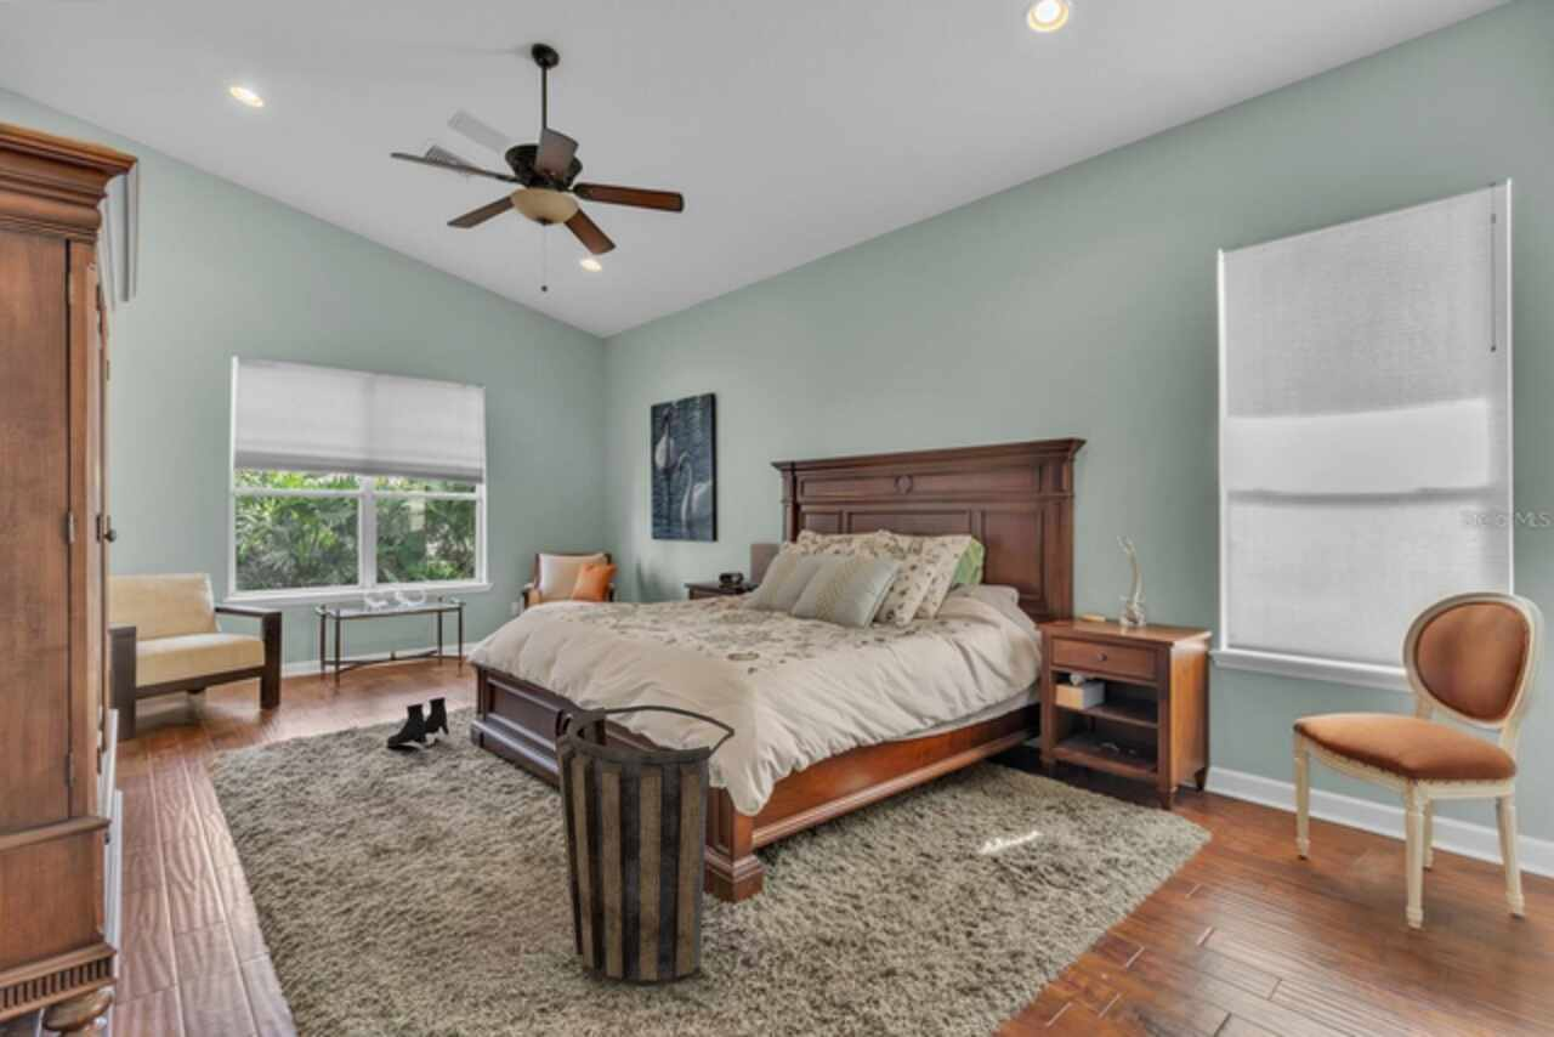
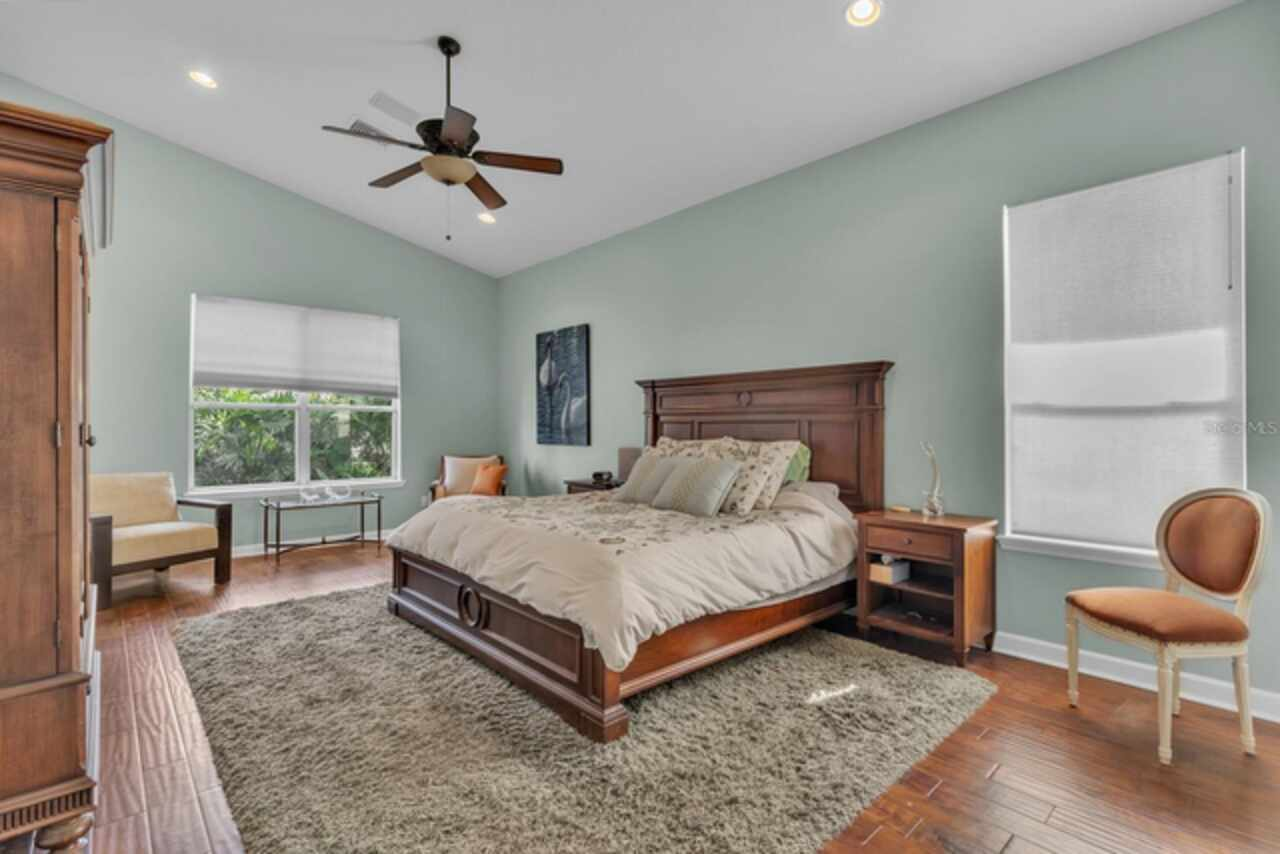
- boots [385,696,450,748]
- basket [555,704,736,988]
